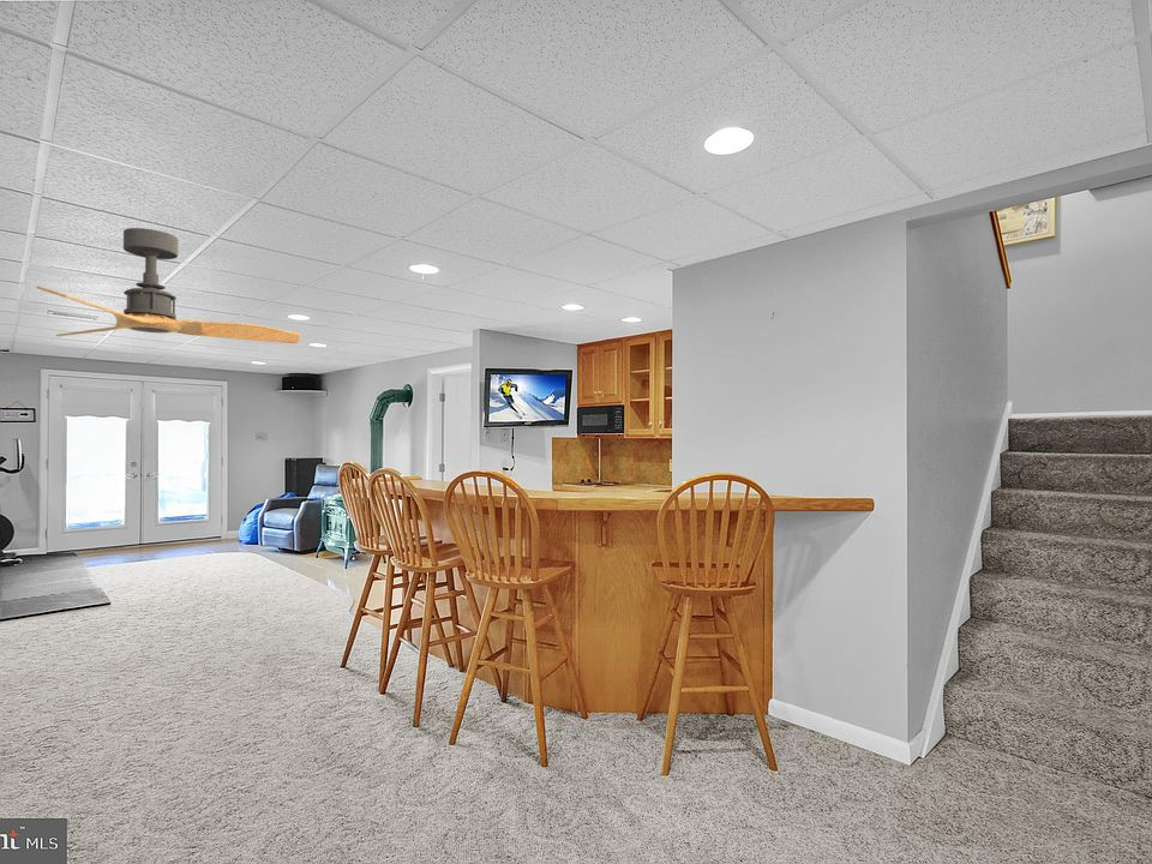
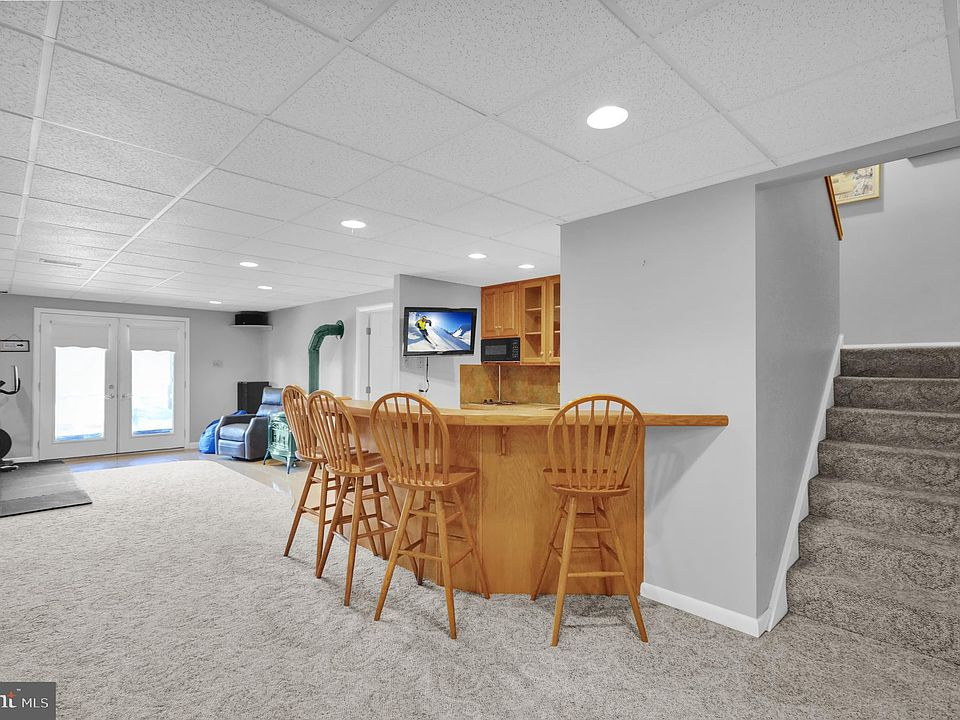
- ceiling fan [36,227,301,344]
